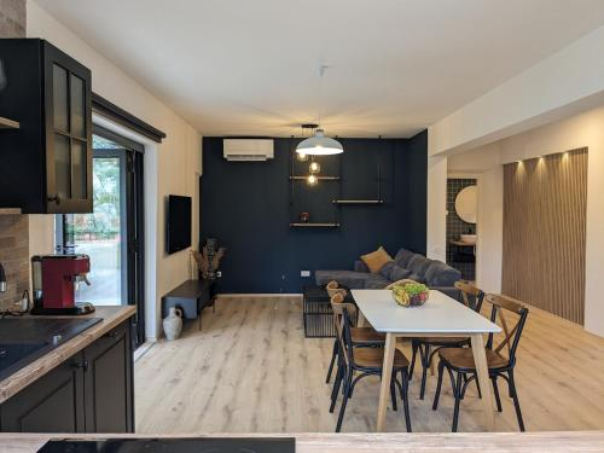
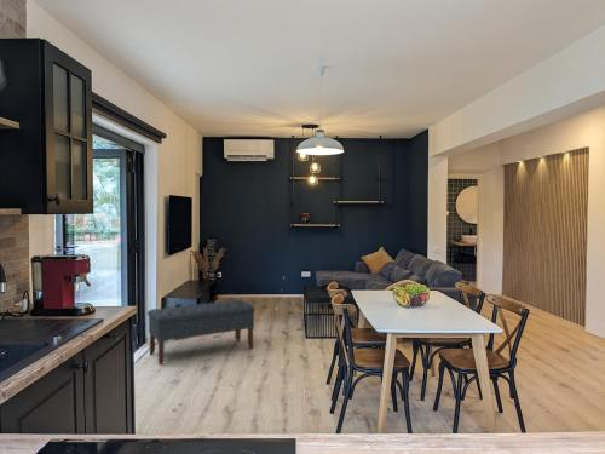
+ bench [146,299,257,366]
